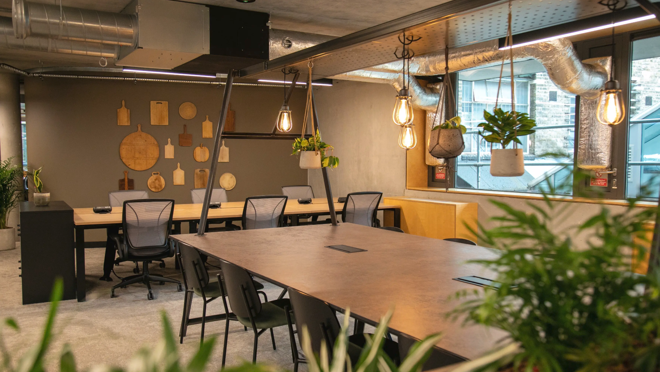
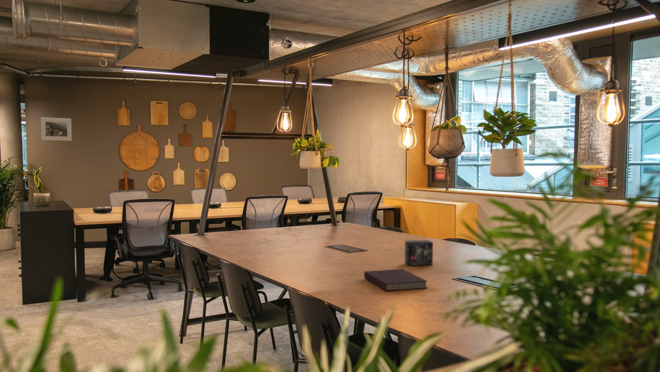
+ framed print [40,117,73,142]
+ notebook [363,268,428,292]
+ small box [403,239,434,267]
